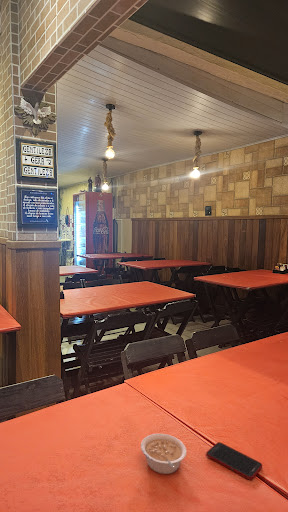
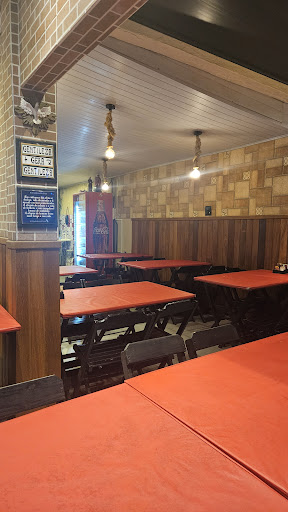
- cell phone [205,441,263,481]
- legume [140,433,188,475]
